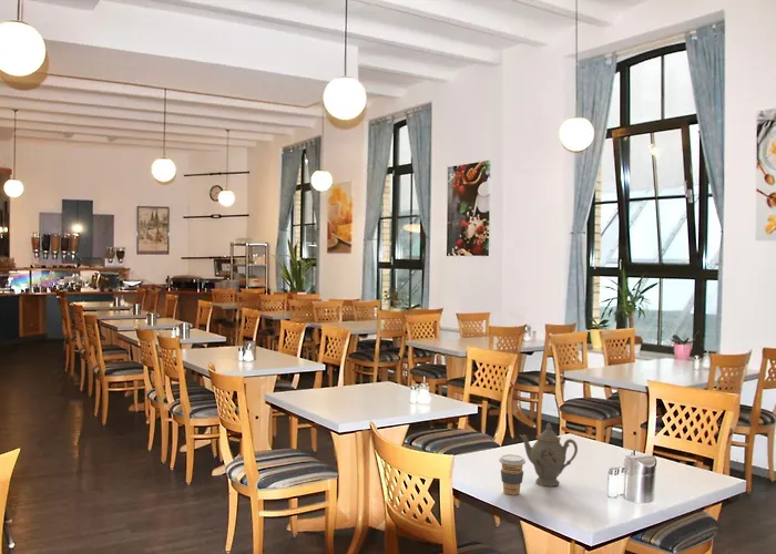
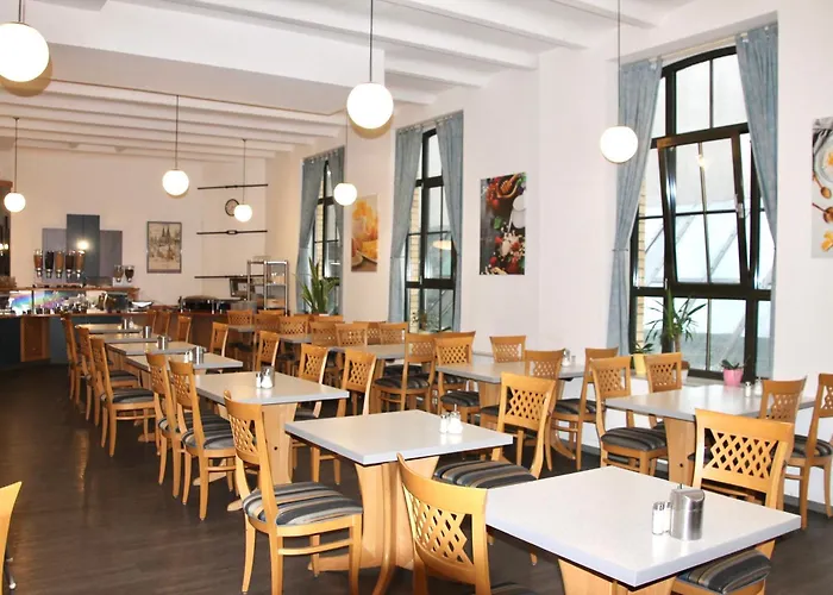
- coffee cup [498,453,527,496]
- chinaware [519,422,579,488]
